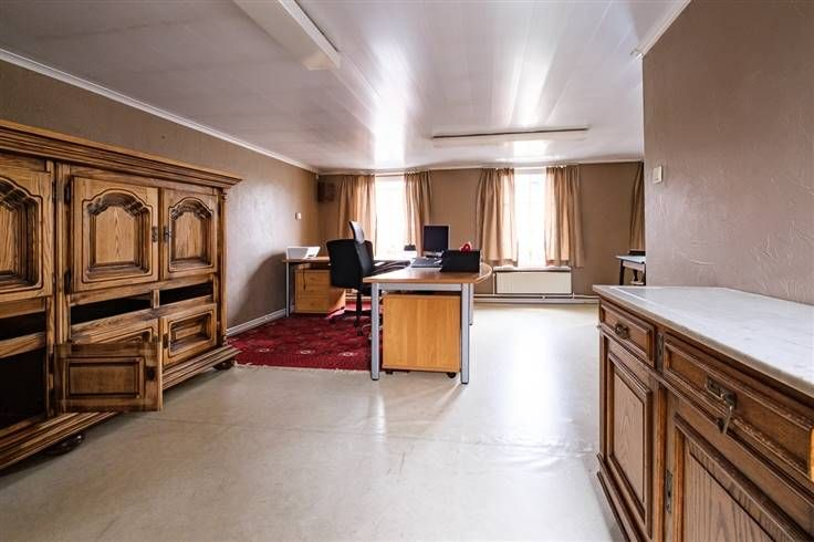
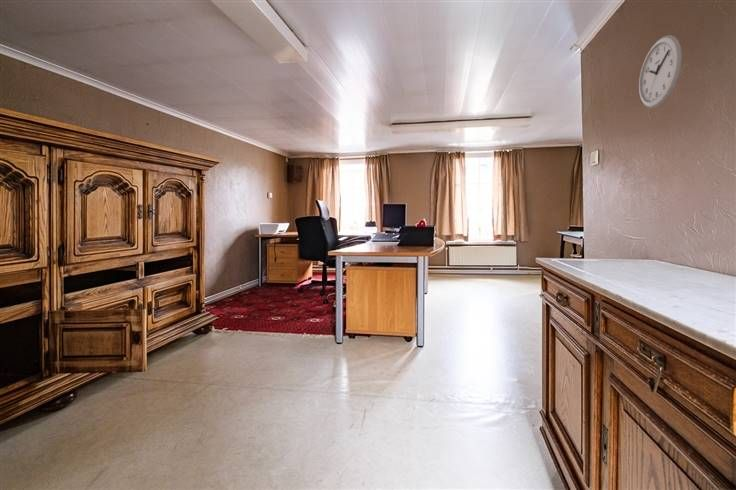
+ wall clock [638,34,683,109]
